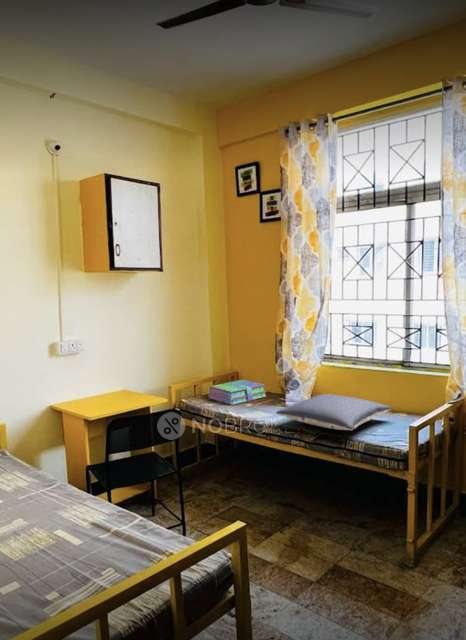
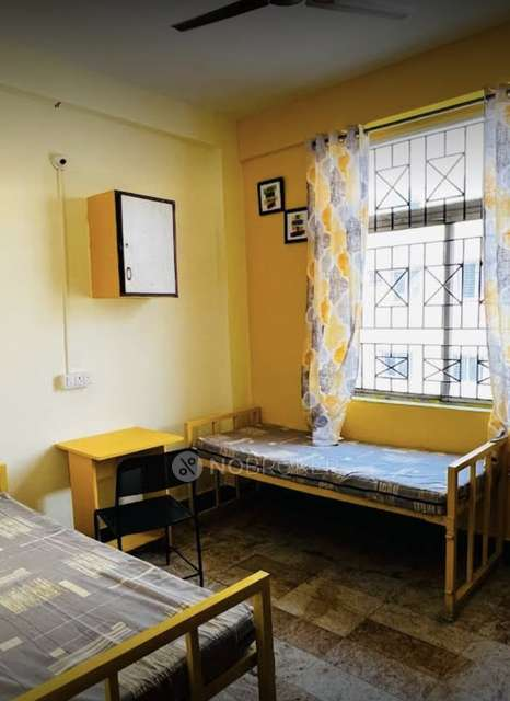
- stack of books [207,379,268,406]
- pillow [275,393,393,431]
